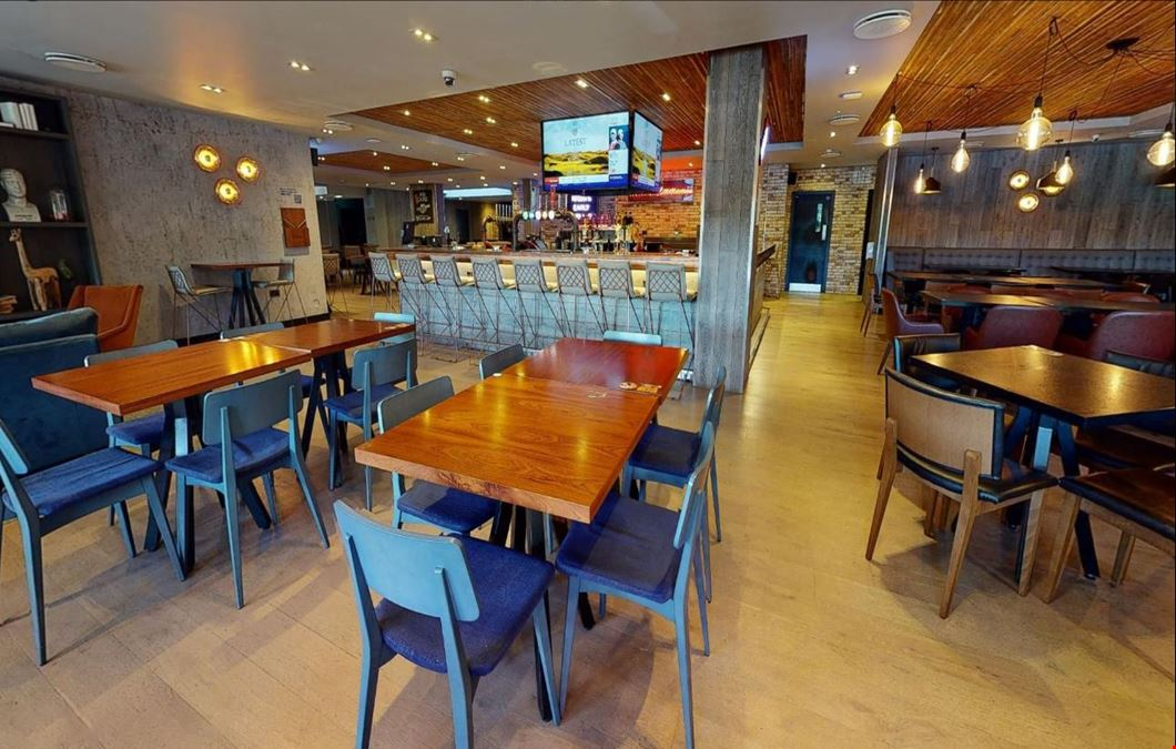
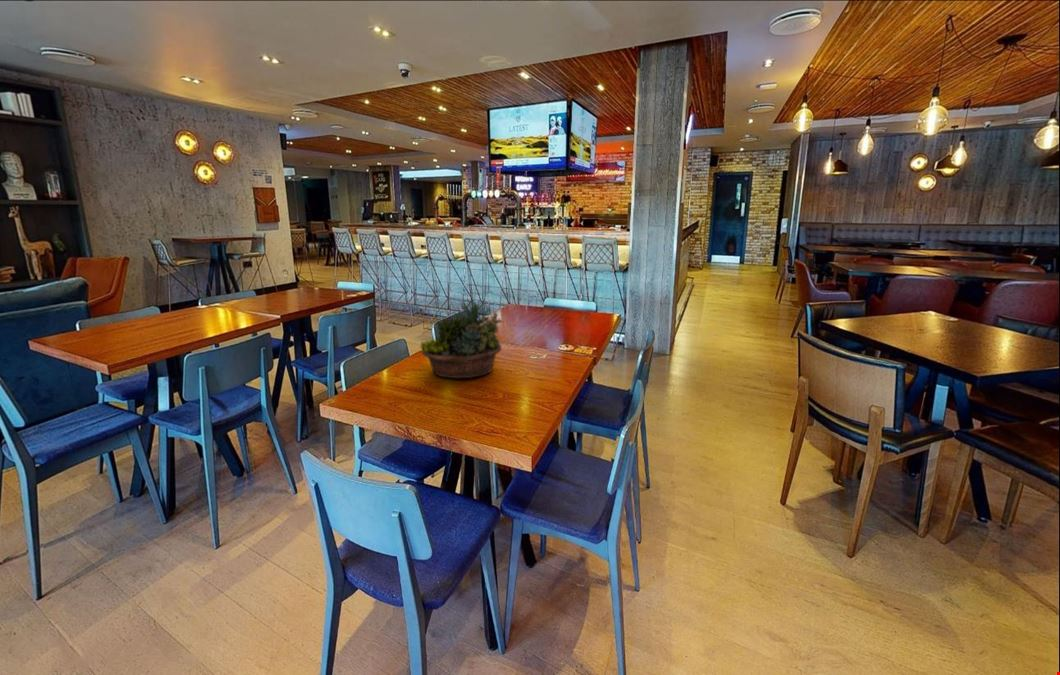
+ succulent planter [419,298,504,379]
